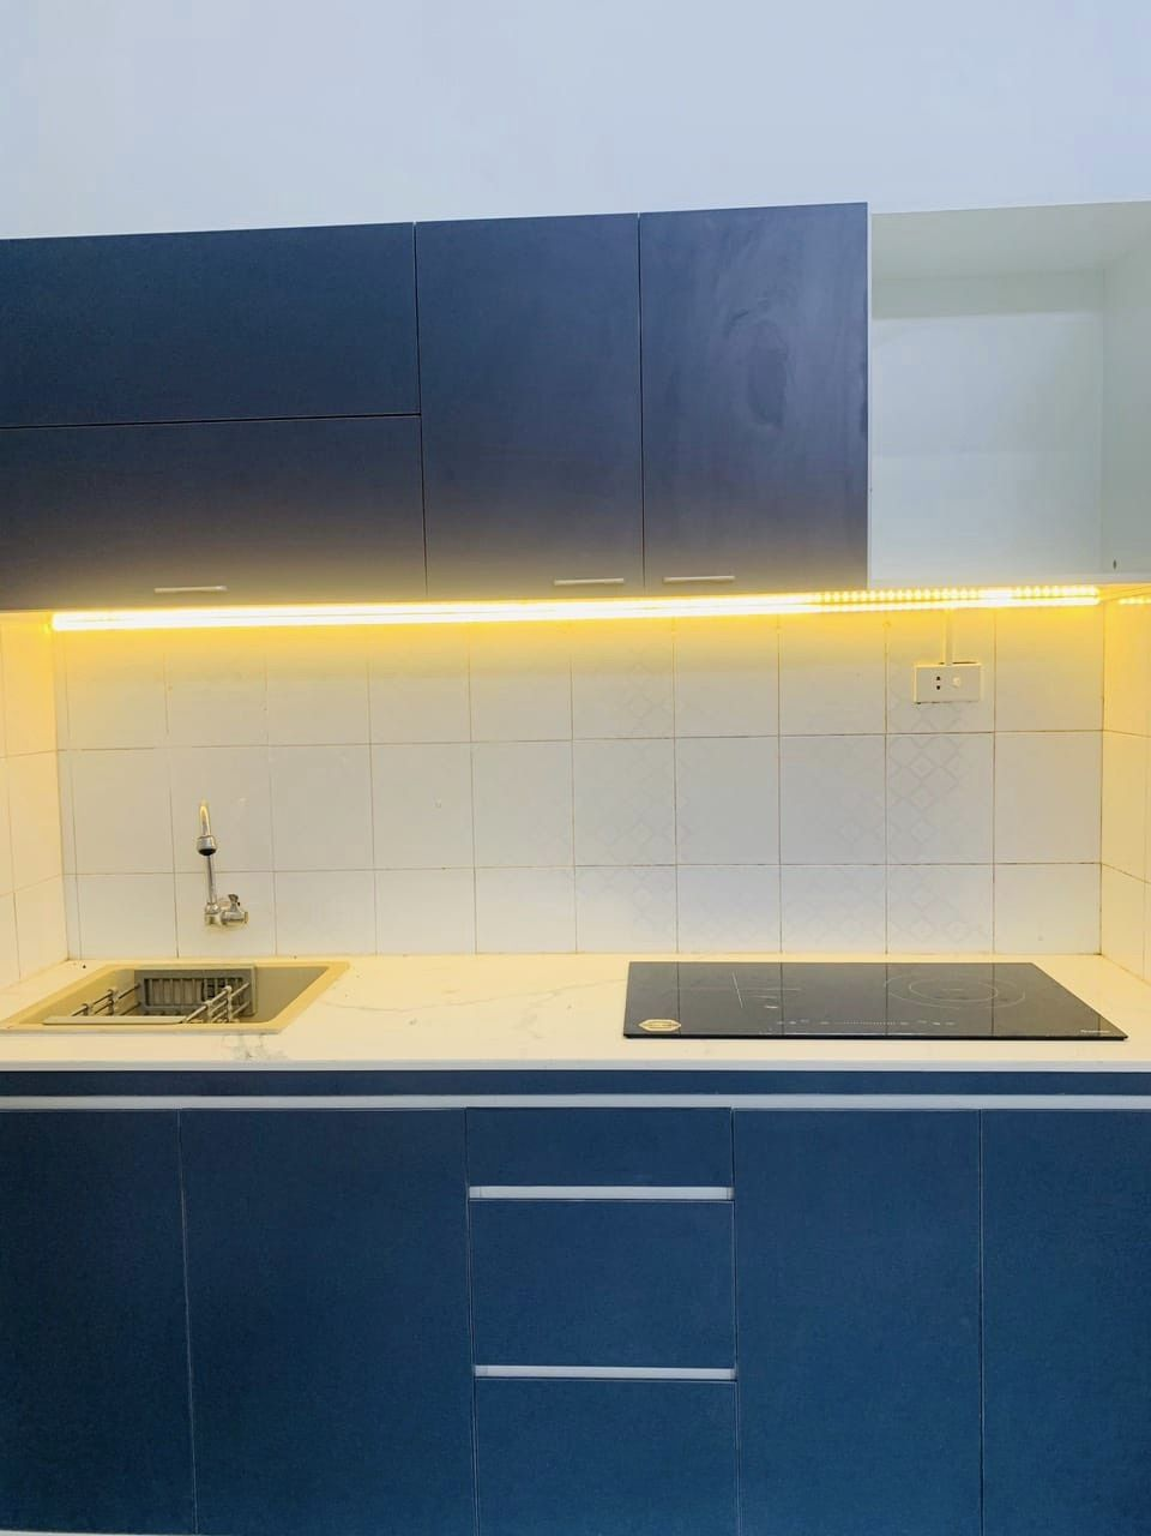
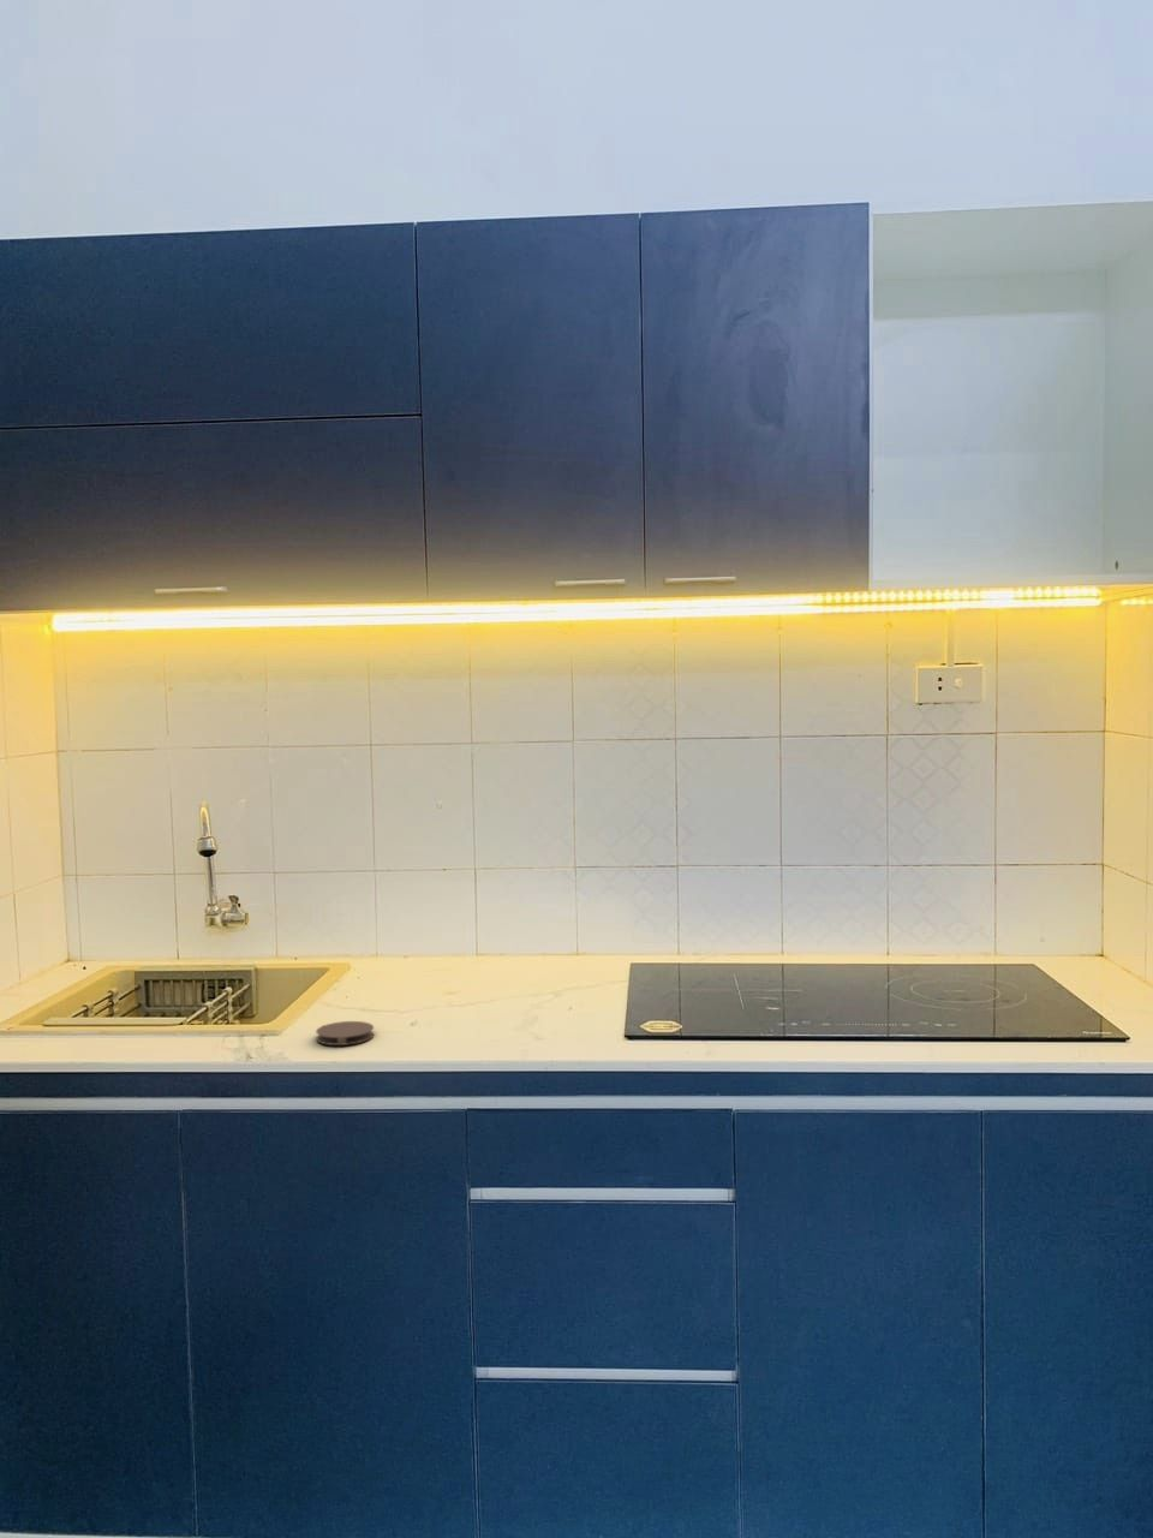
+ coaster [315,1020,374,1046]
